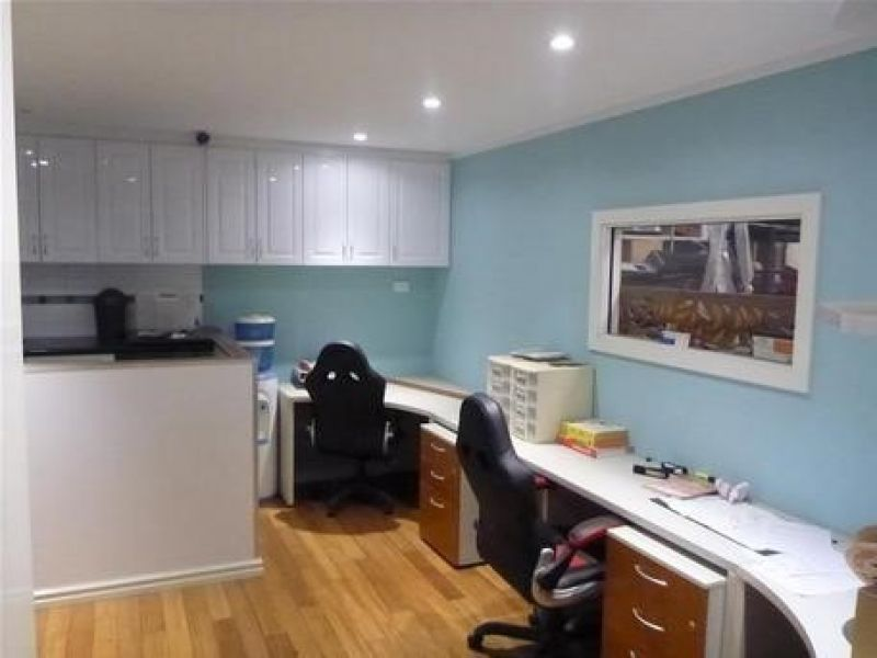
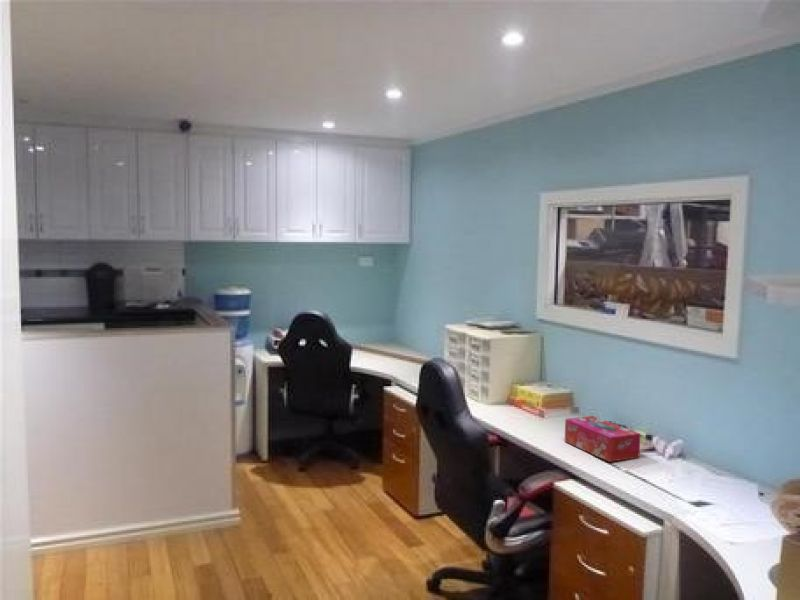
+ tissue box [564,415,642,463]
